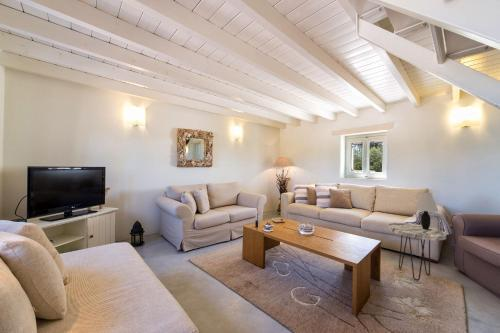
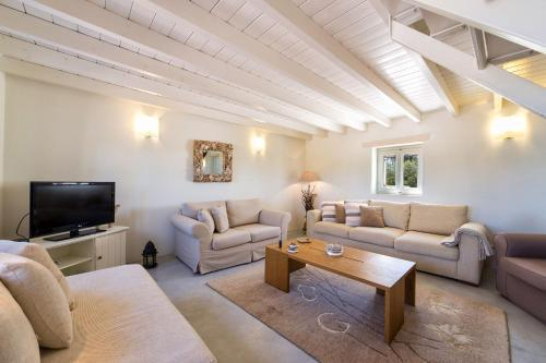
- table lamp [413,191,440,230]
- side table [388,222,447,281]
